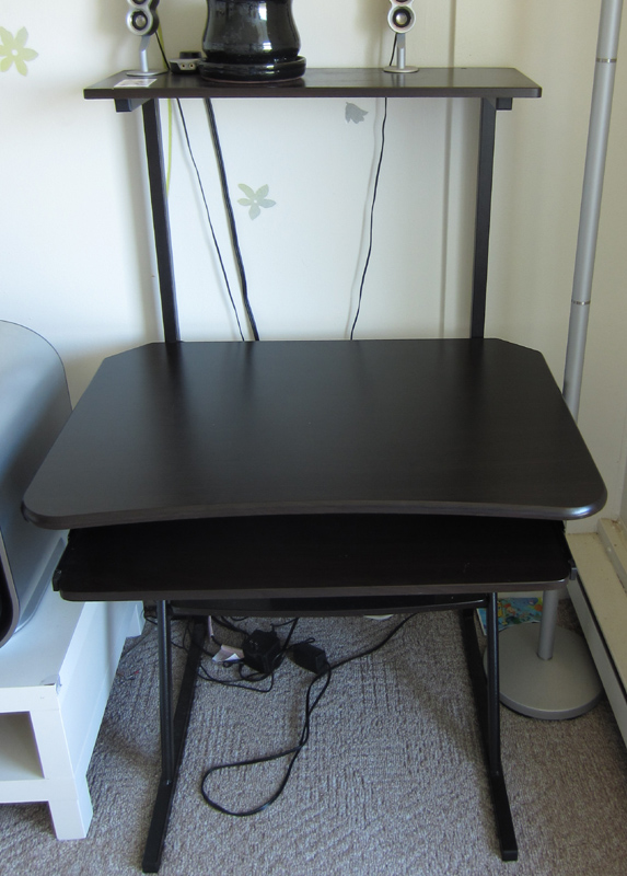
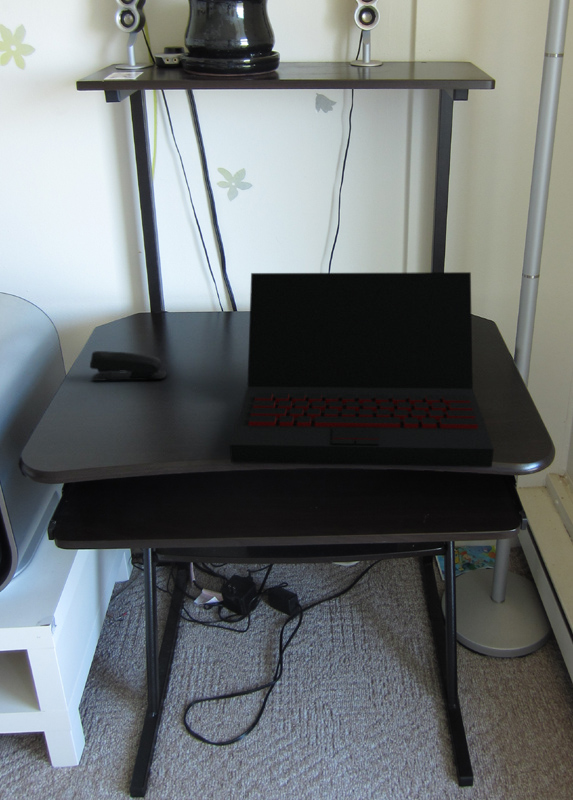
+ laptop [229,271,495,468]
+ stapler [89,350,168,382]
